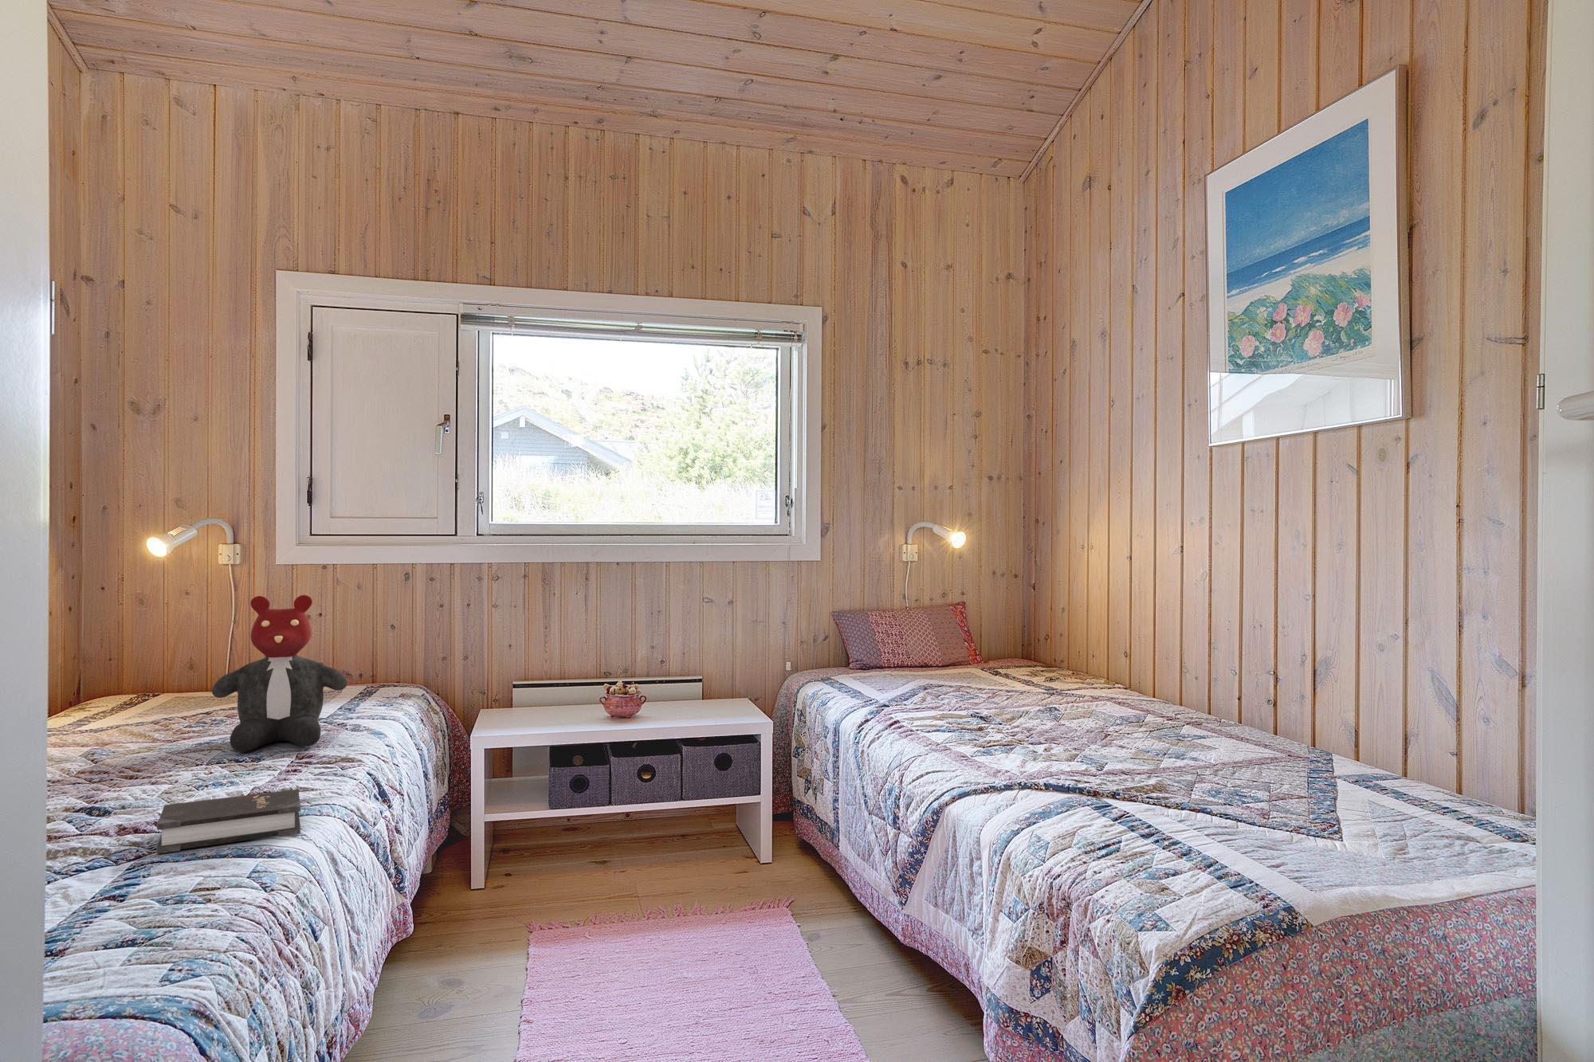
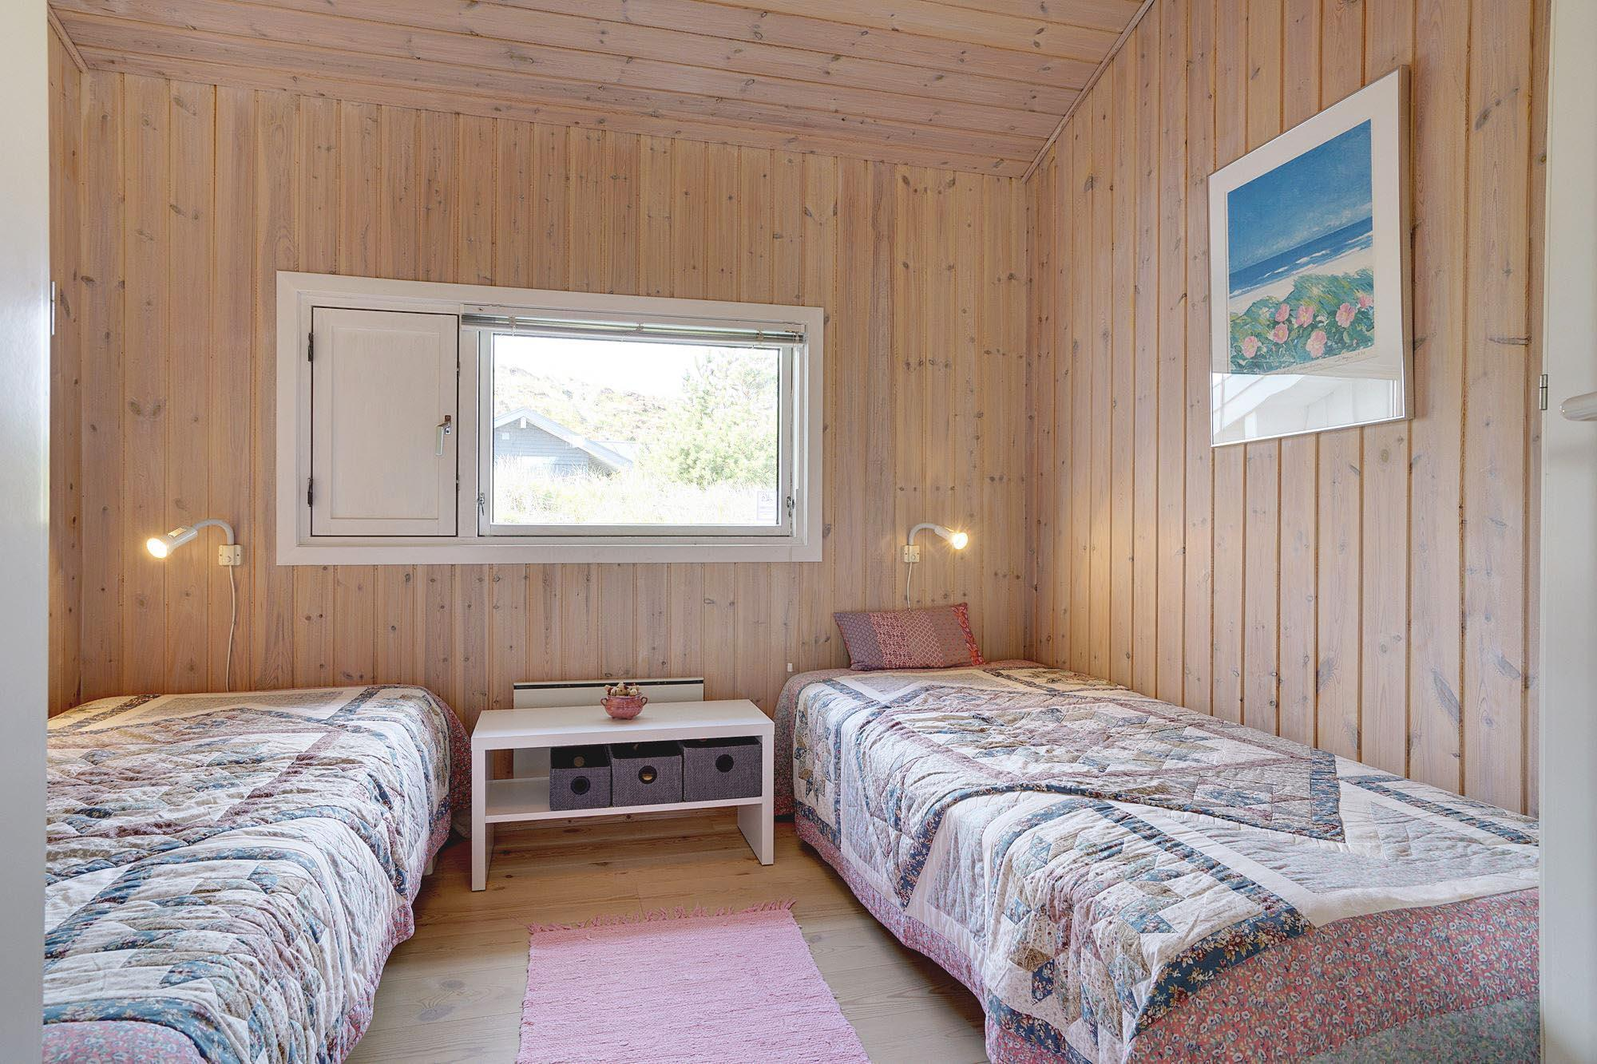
- teddy bear [211,594,348,753]
- hardback book [156,788,301,855]
